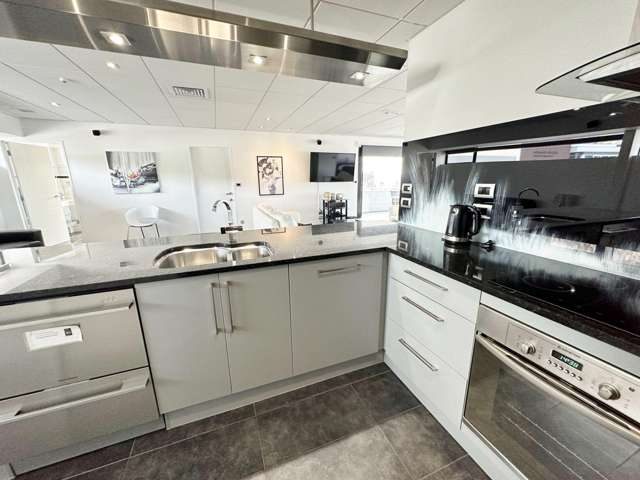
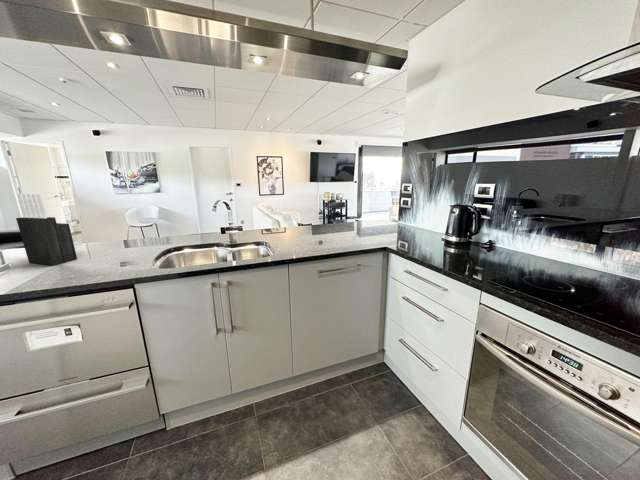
+ knife block [15,193,78,266]
